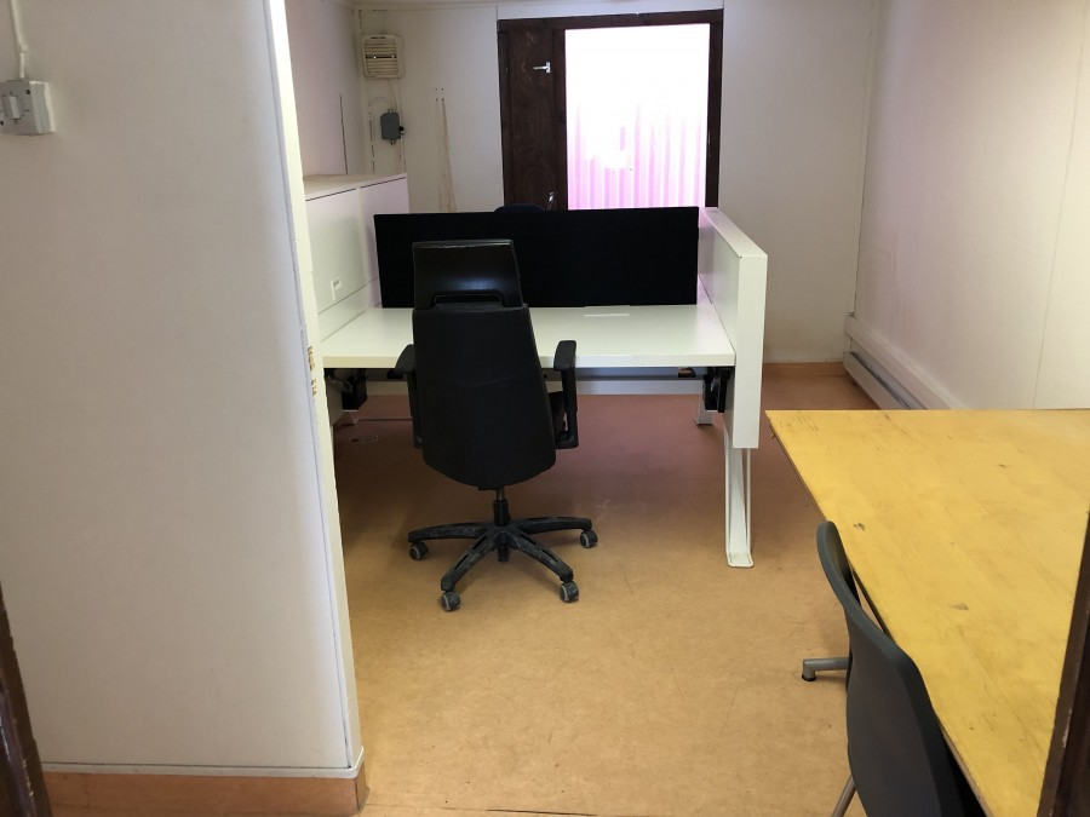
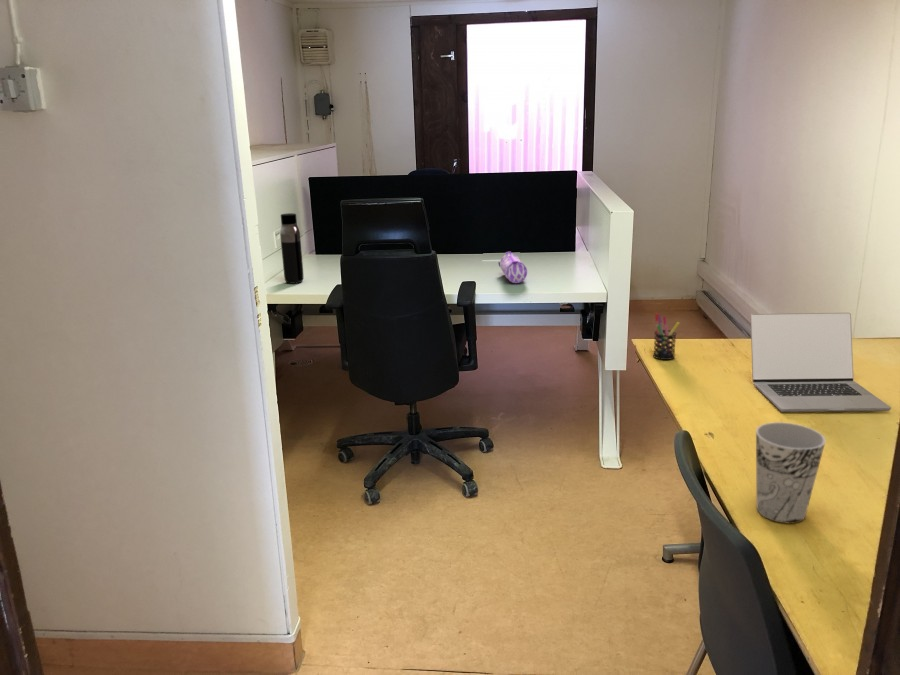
+ pen holder [652,312,681,361]
+ water bottle [279,212,304,285]
+ pencil case [497,251,528,284]
+ laptop [749,312,892,413]
+ cup [755,421,826,525]
